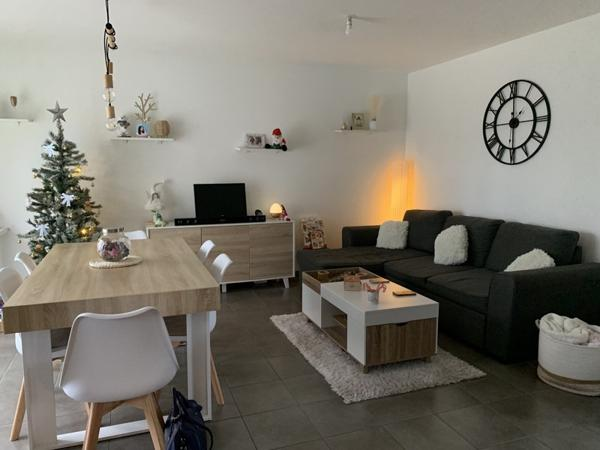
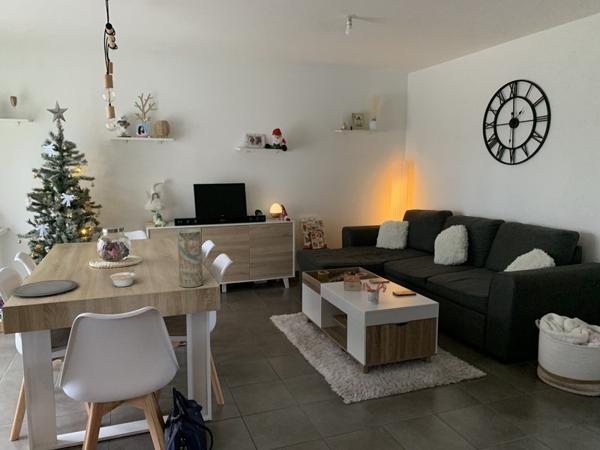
+ legume [109,268,137,288]
+ vase [177,228,204,288]
+ plate [10,279,78,297]
